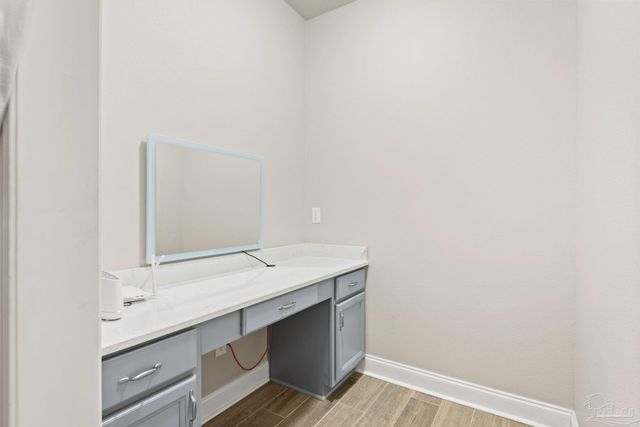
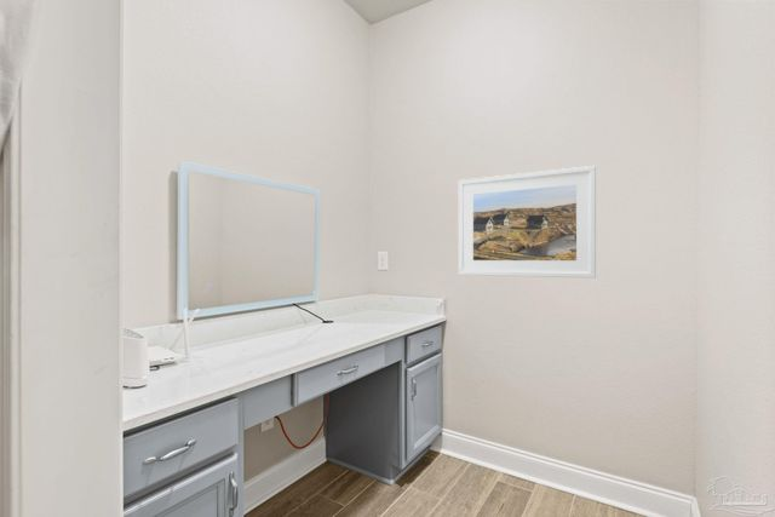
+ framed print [458,165,597,280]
